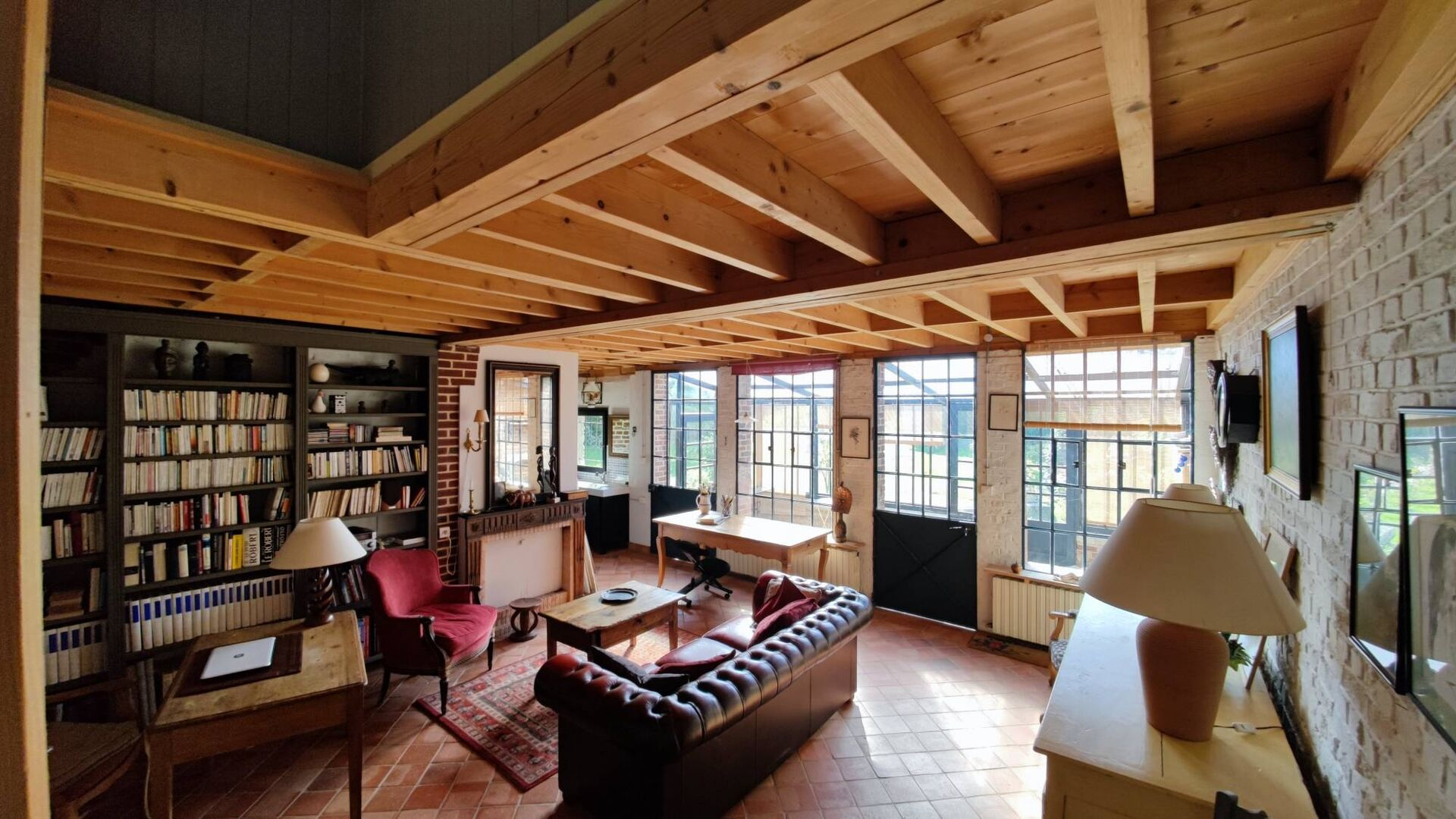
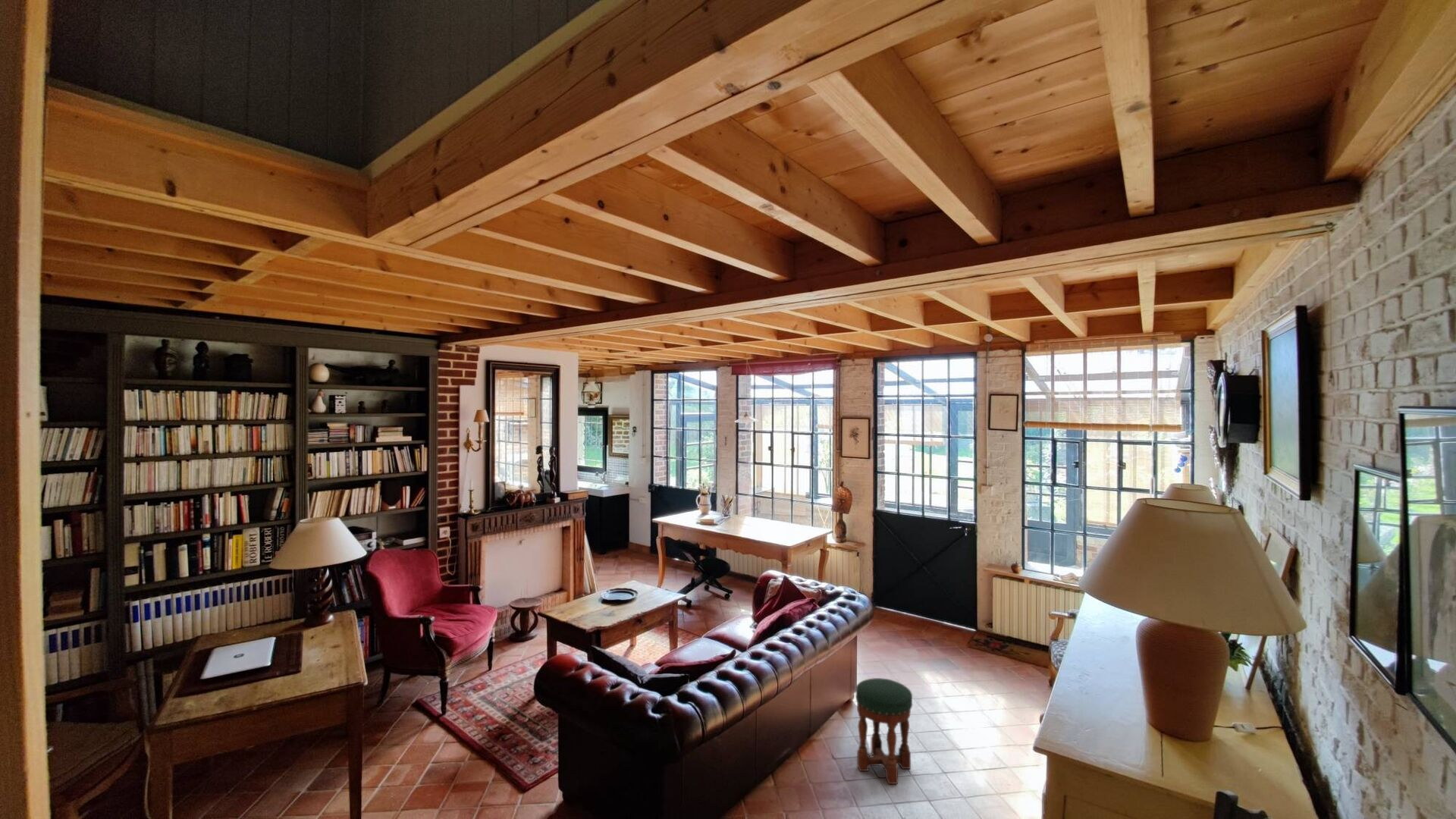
+ stool [855,677,913,785]
